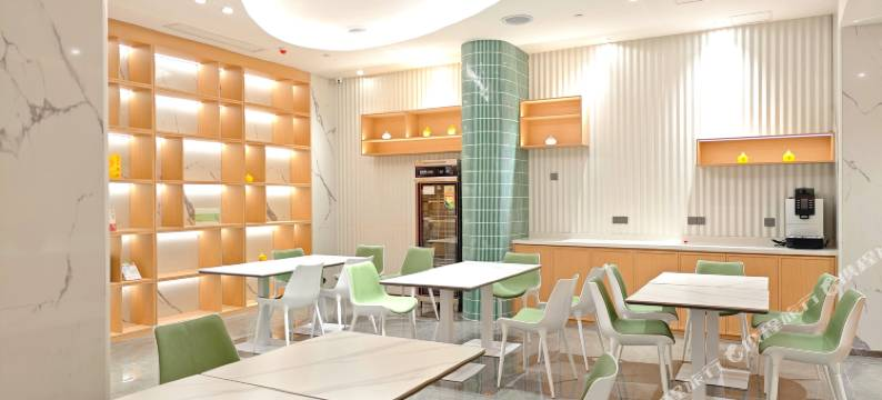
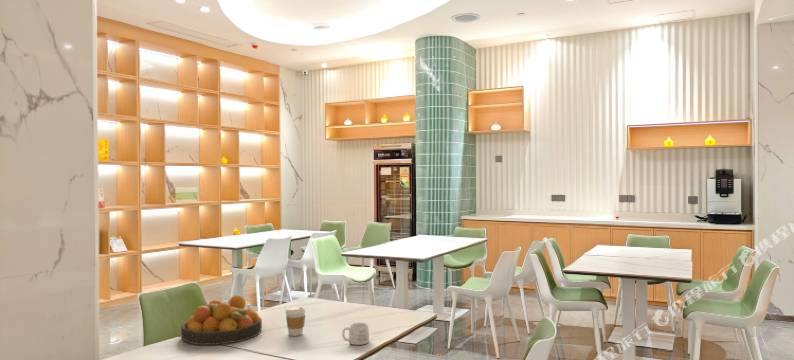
+ coffee cup [284,305,306,337]
+ fruit bowl [180,294,263,346]
+ mug [341,322,370,346]
